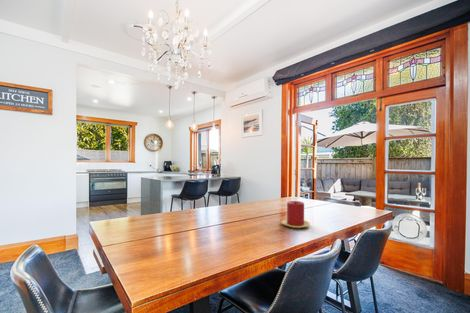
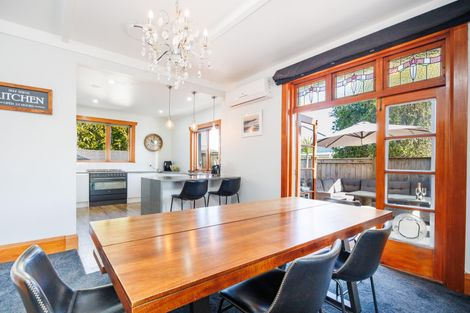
- candle [281,200,311,229]
